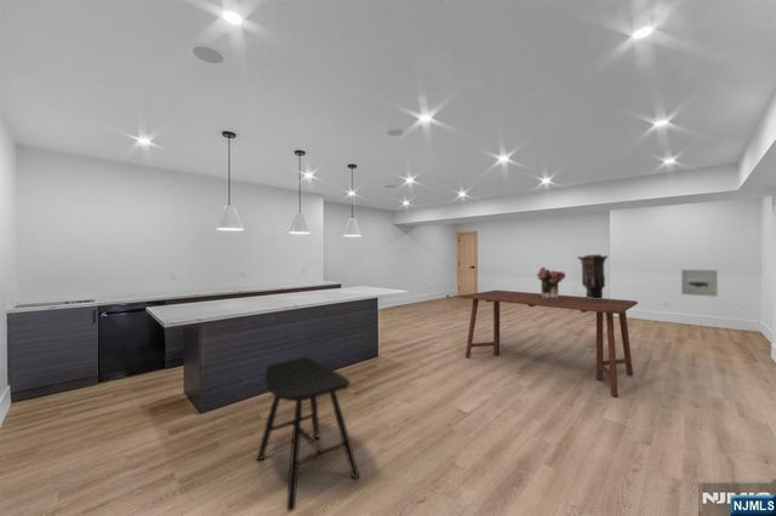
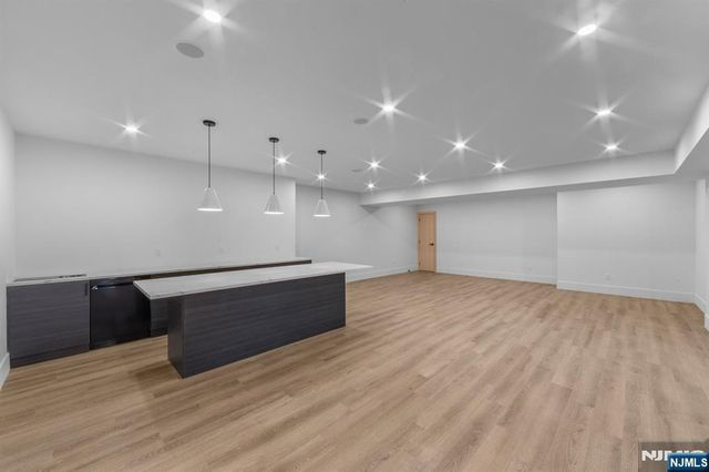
- bouquet [535,265,566,300]
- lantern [576,253,609,299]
- wall art [680,269,719,298]
- dining table [460,289,639,397]
- stool [256,356,360,512]
